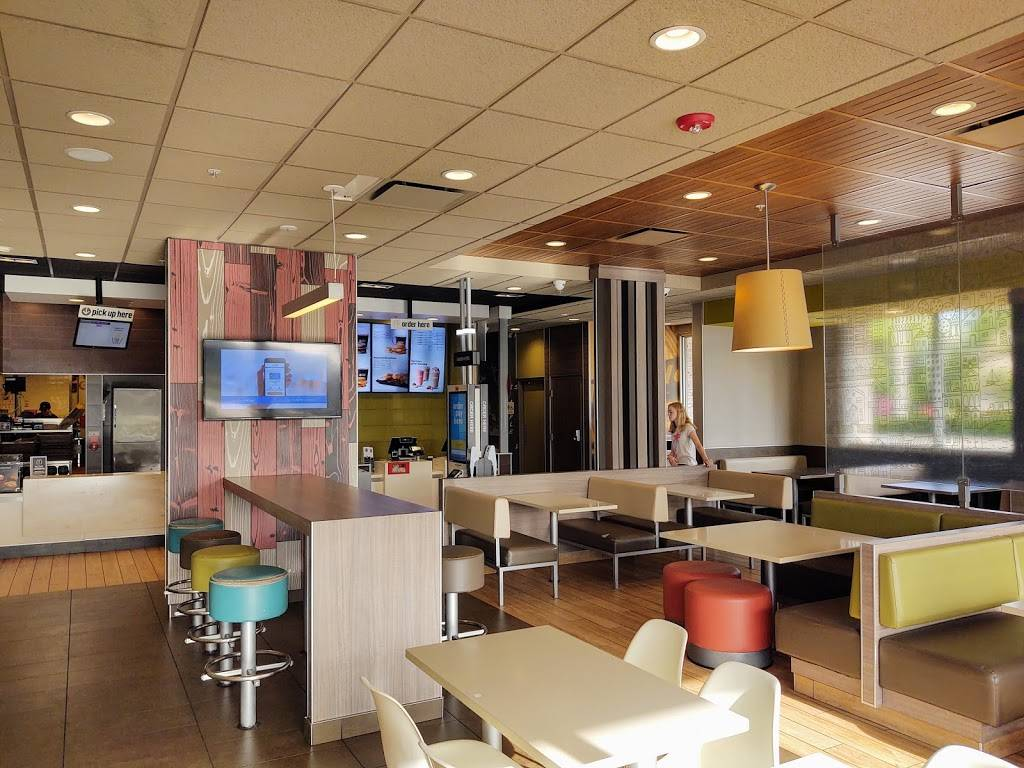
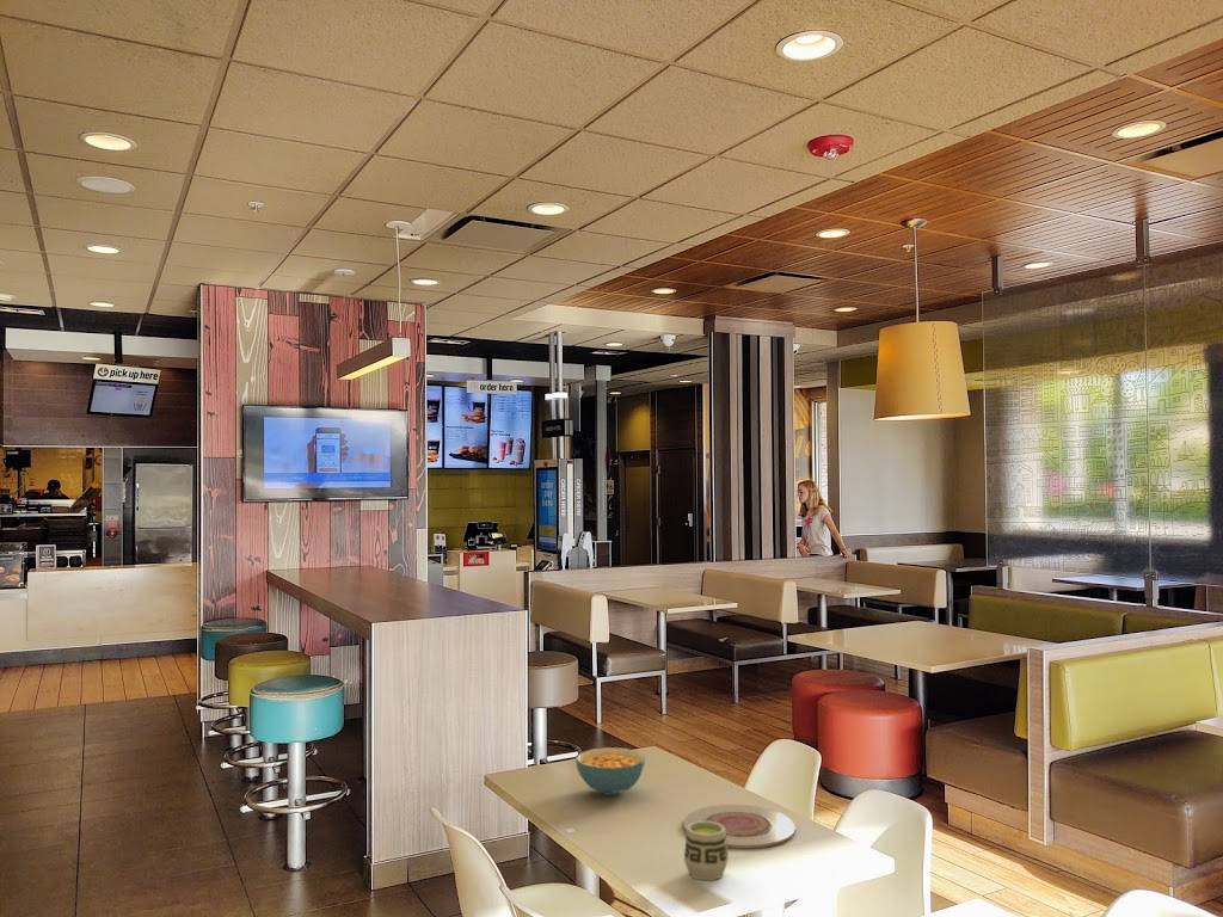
+ plate [682,804,795,850]
+ cereal bowl [574,746,646,796]
+ cup [683,821,730,881]
